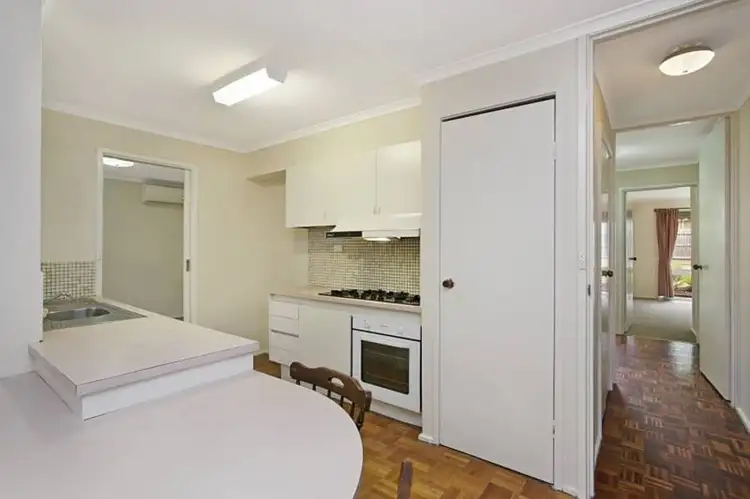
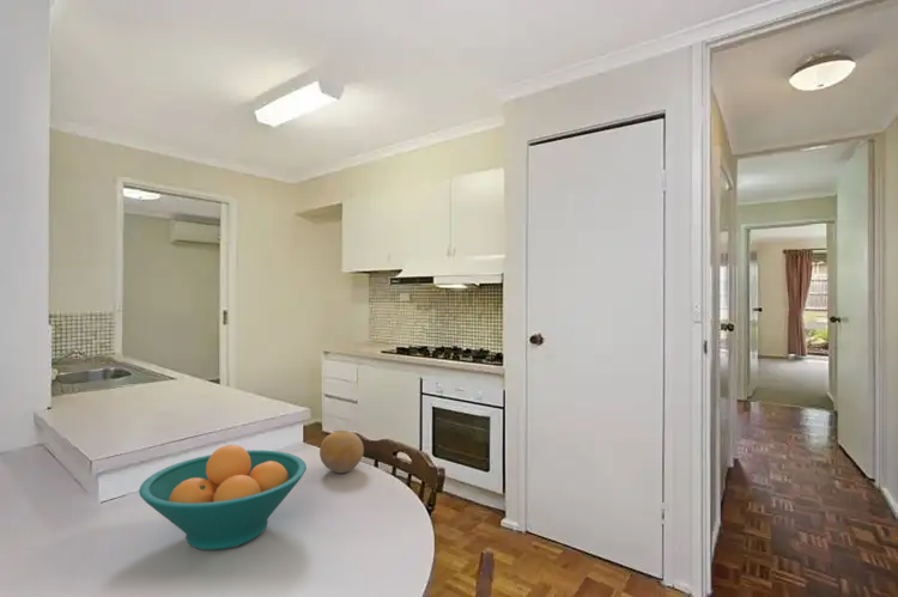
+ fruit bowl [138,444,308,552]
+ fruit [318,430,365,474]
